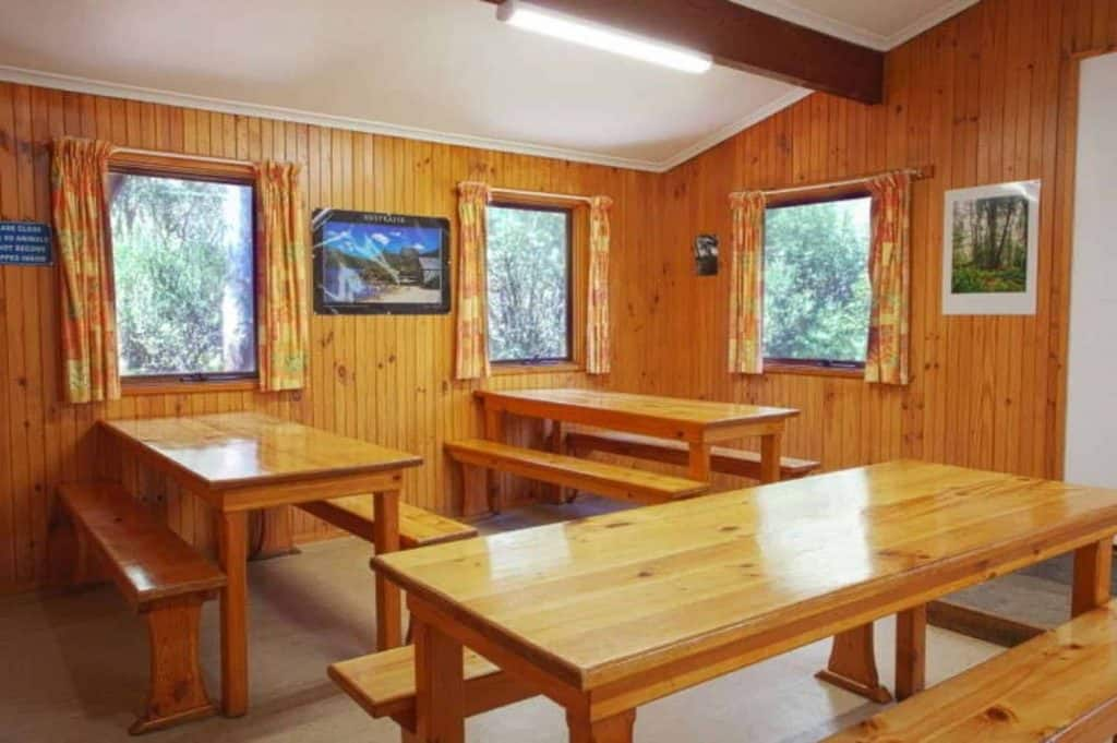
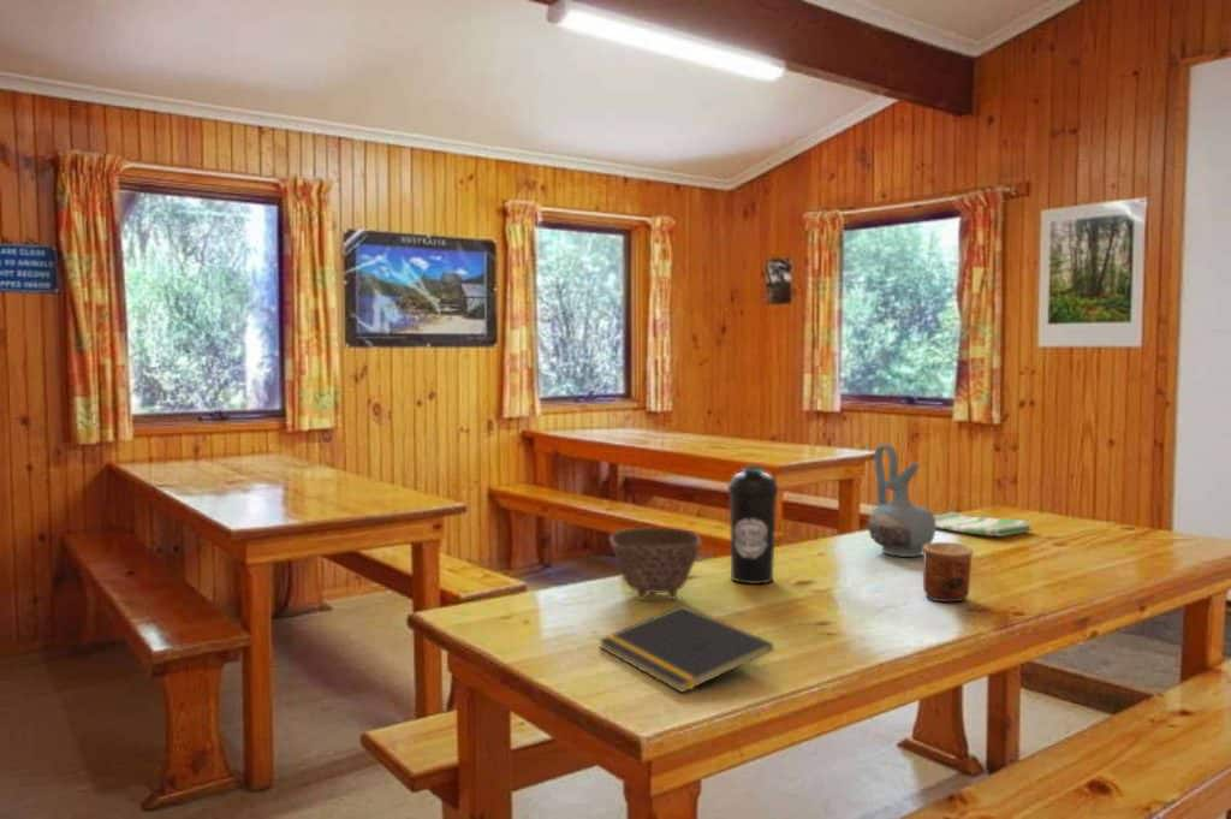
+ cup [922,541,975,604]
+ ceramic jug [867,443,936,558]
+ bowl [608,527,702,601]
+ dish towel [933,510,1033,538]
+ water bottle [727,464,779,584]
+ notepad [597,605,774,694]
